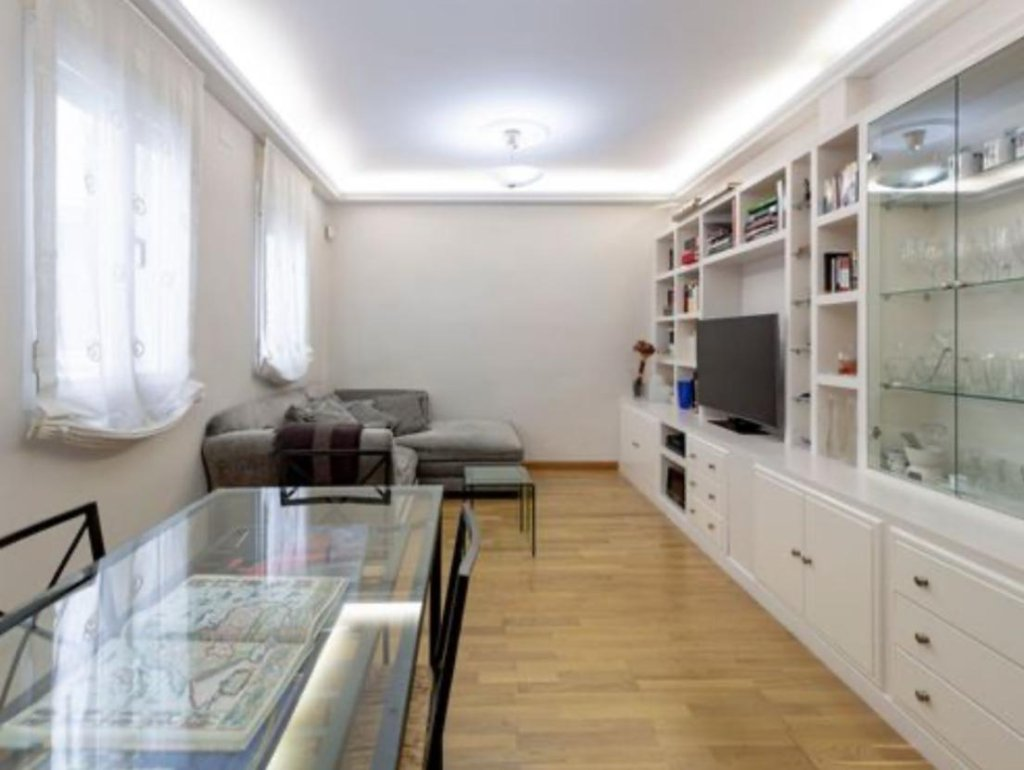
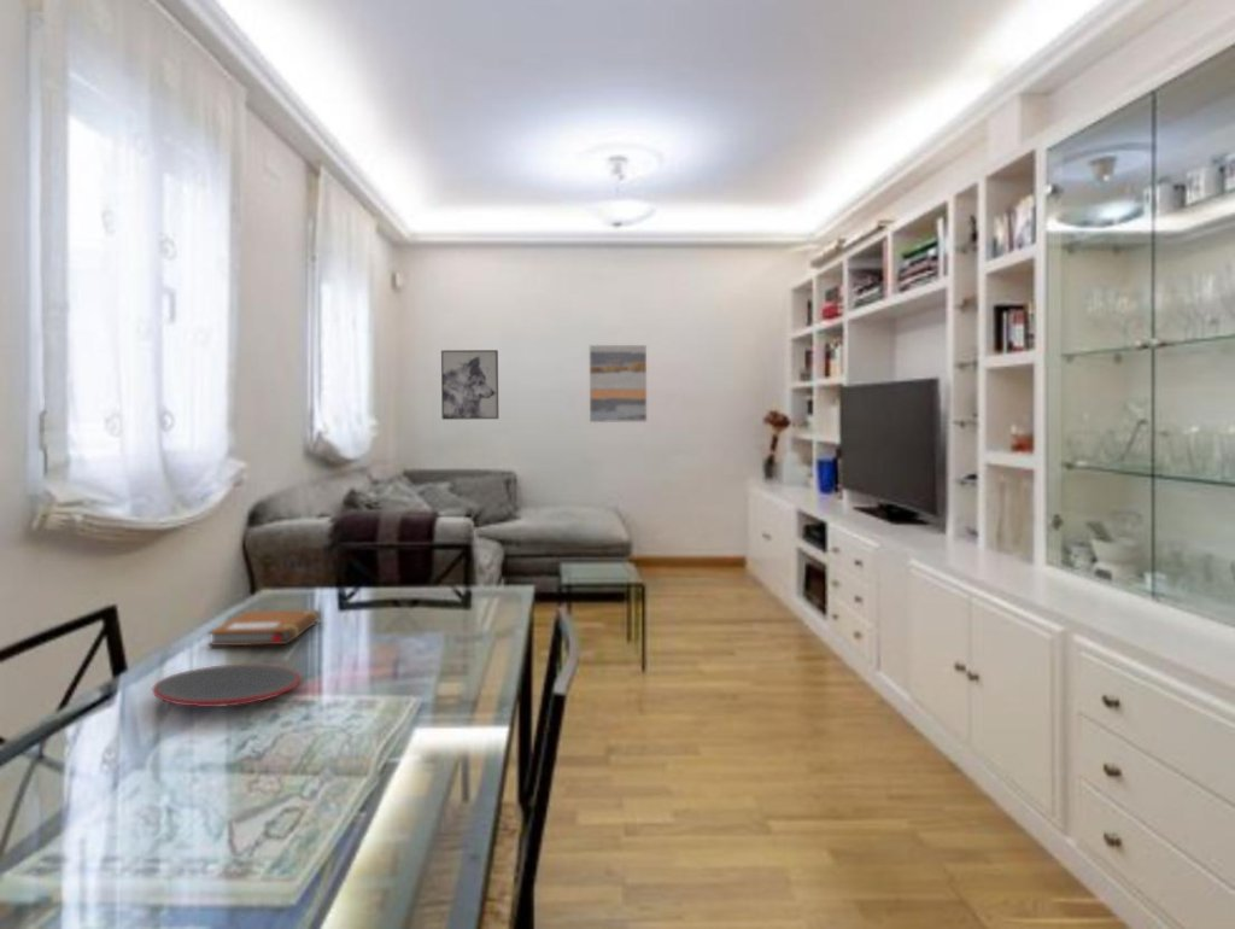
+ notebook [206,609,322,647]
+ plate [151,664,302,708]
+ wall art [440,349,499,421]
+ wall art [589,344,648,423]
